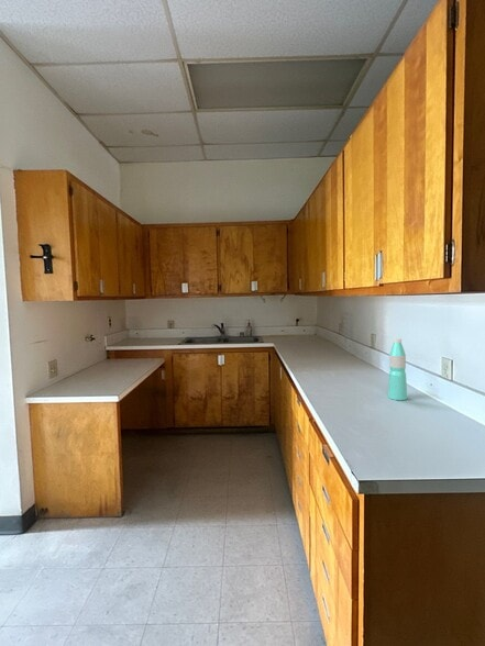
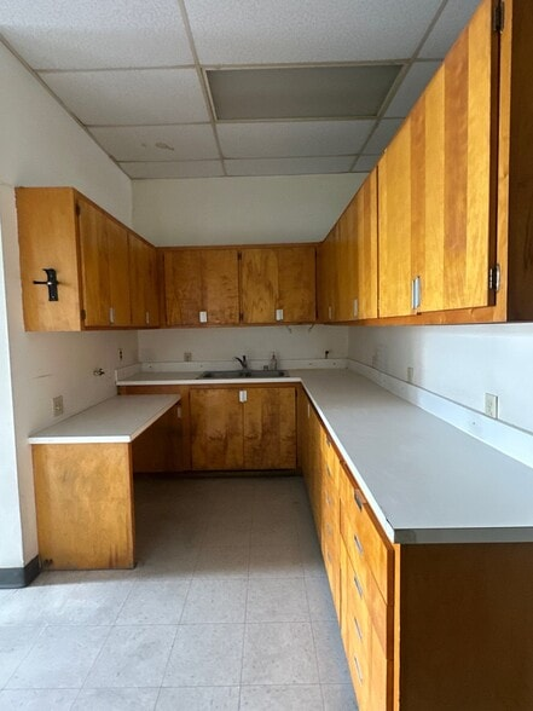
- water bottle [387,337,408,401]
